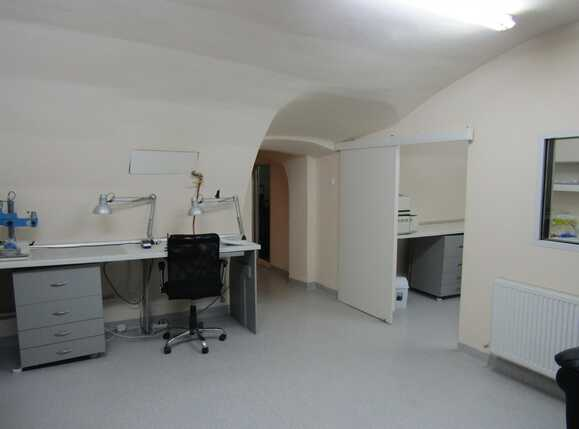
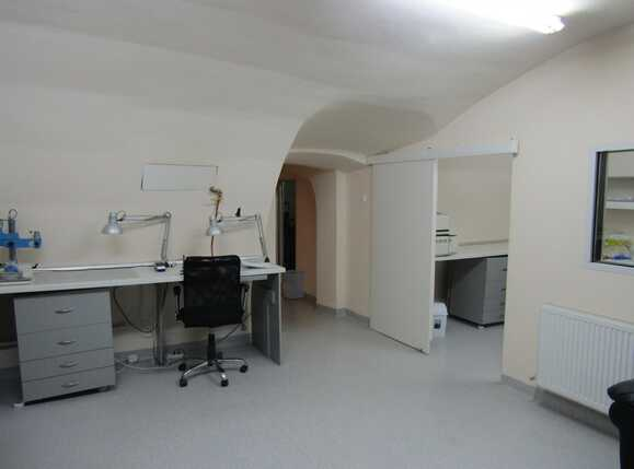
+ waste bin [283,269,306,300]
